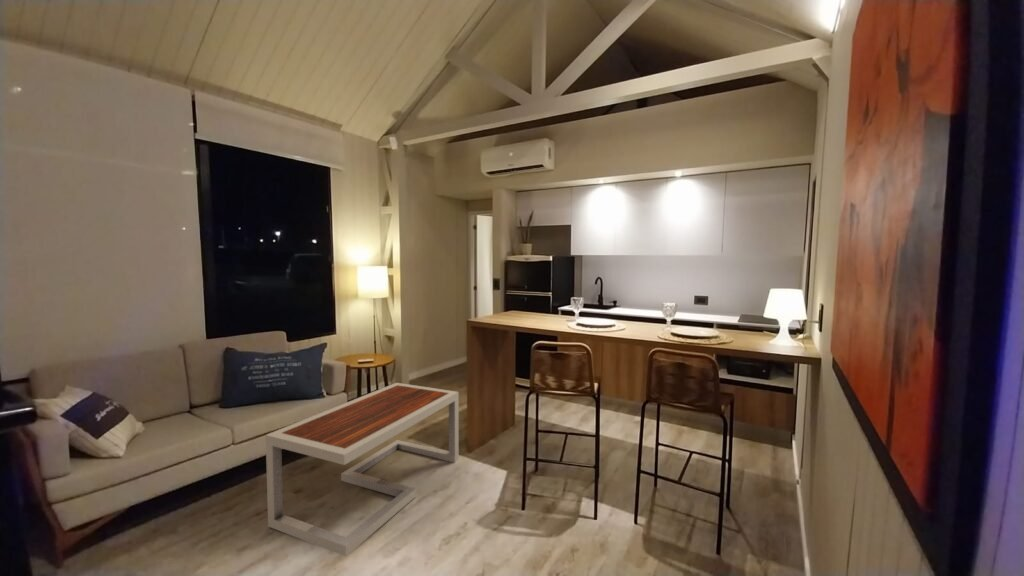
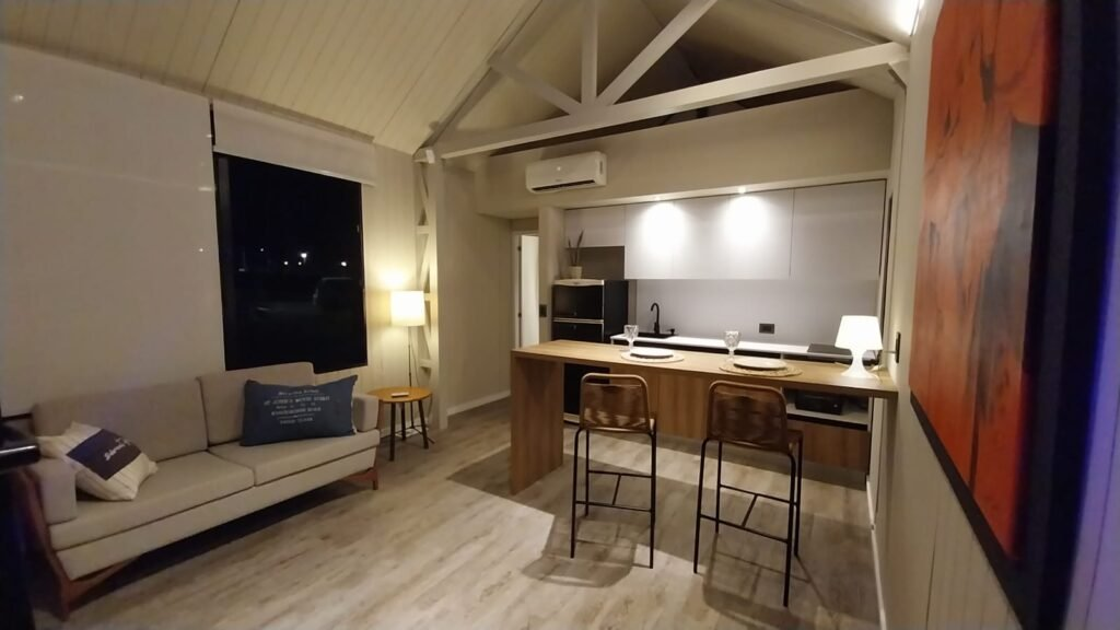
- coffee table [265,382,460,557]
